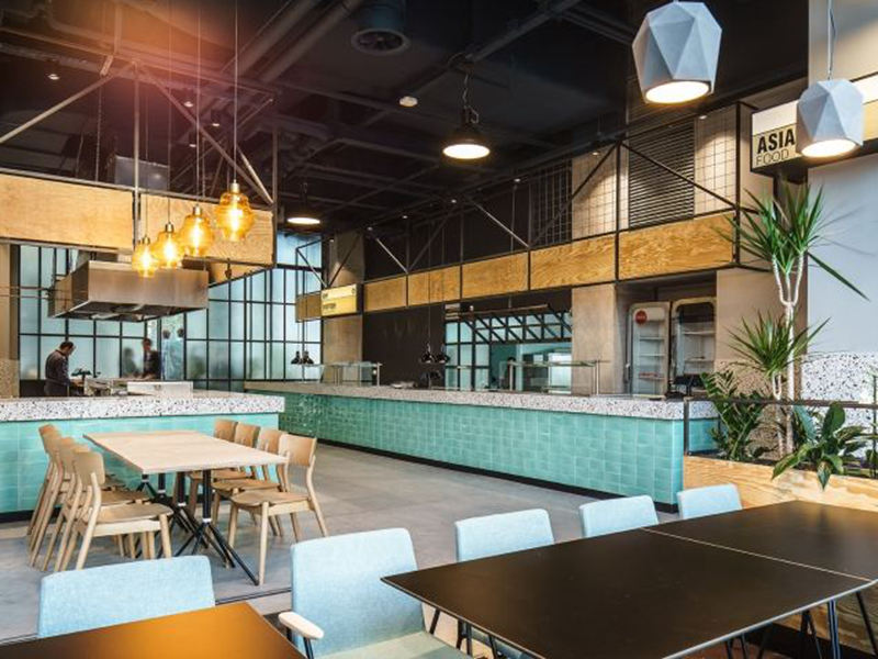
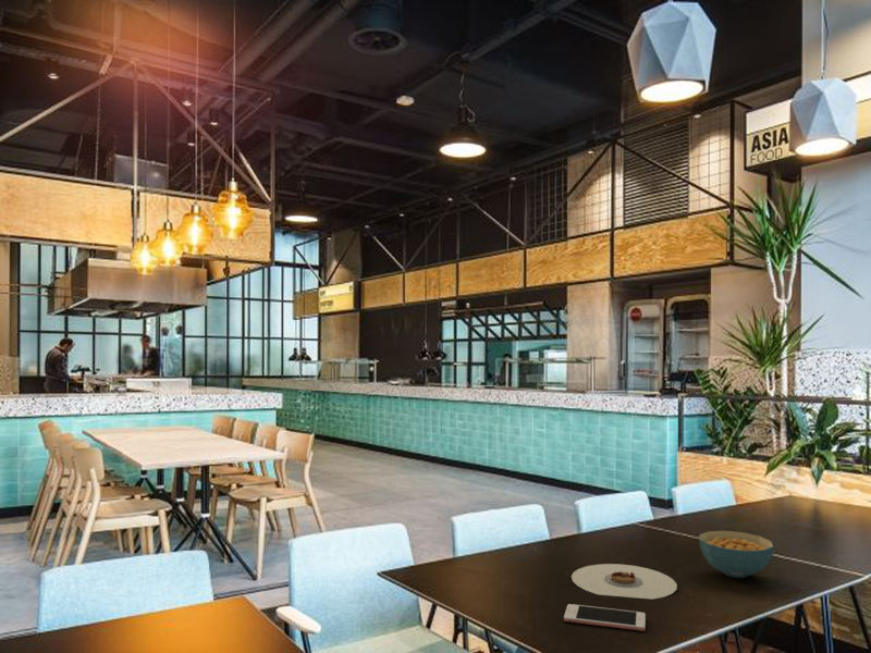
+ plate [571,563,678,600]
+ cell phone [563,603,647,632]
+ cereal bowl [698,530,774,579]
